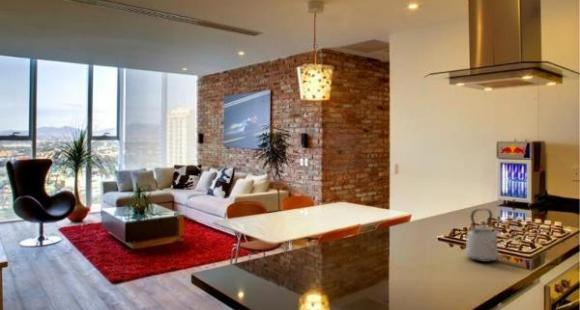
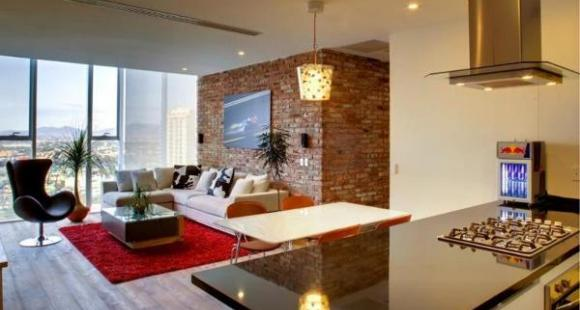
- kettle [465,208,500,263]
